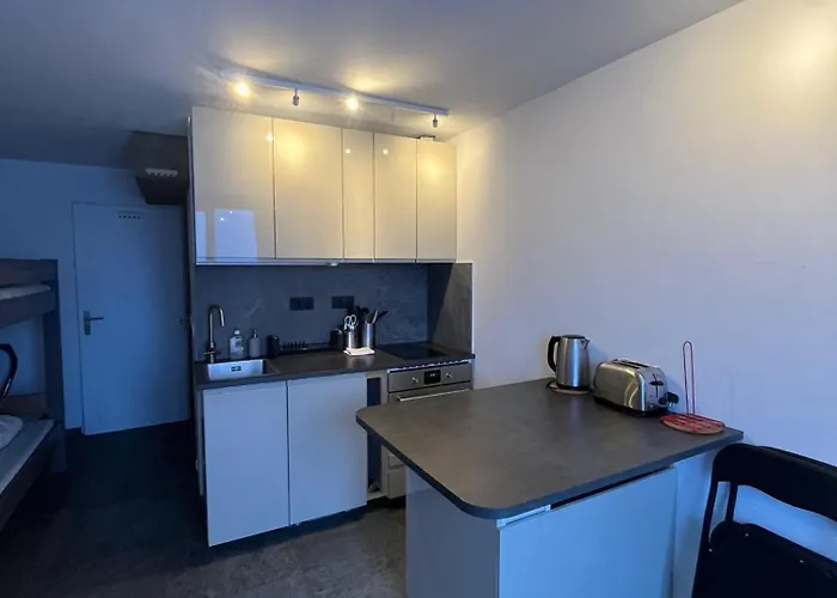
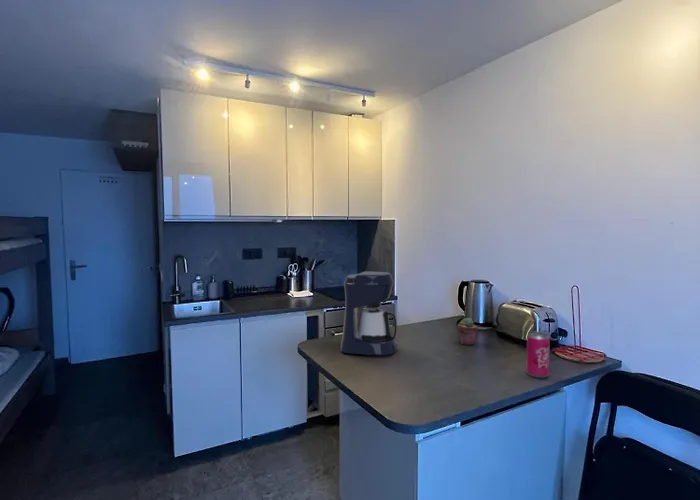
+ beverage can [525,330,550,379]
+ coffee maker [340,271,399,356]
+ potted succulent [457,317,479,346]
